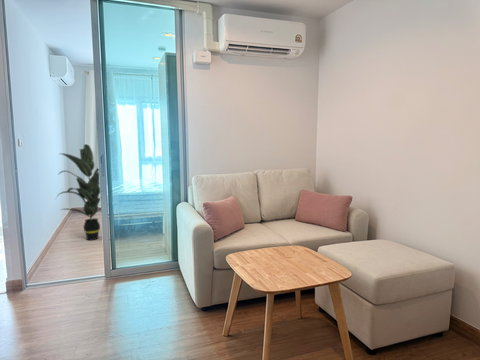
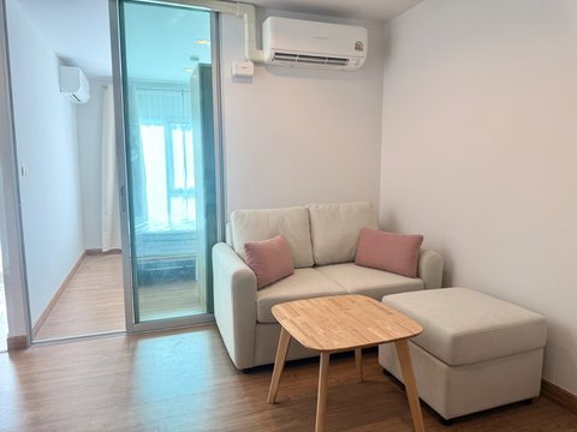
- indoor plant [54,143,102,241]
